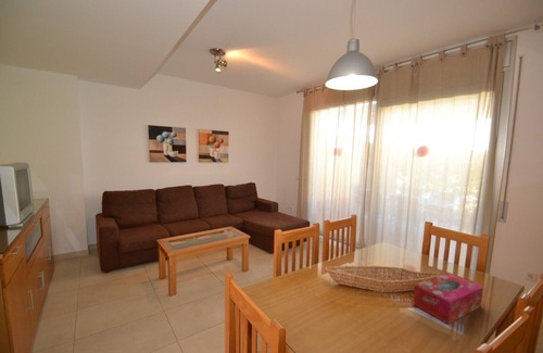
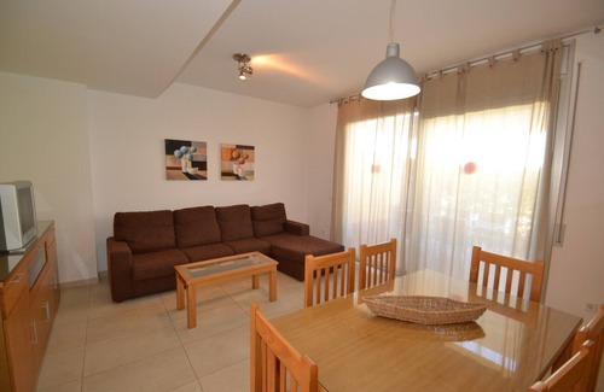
- tissue box [412,272,484,326]
